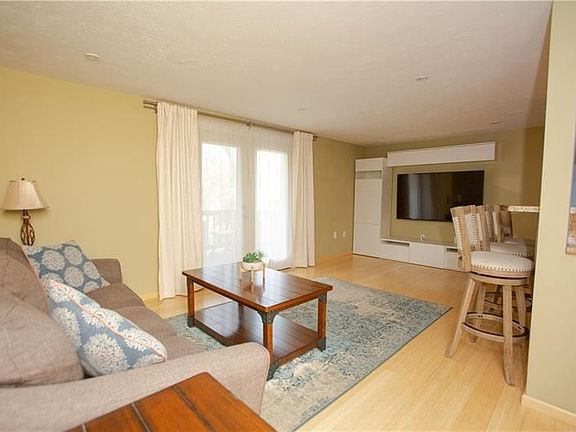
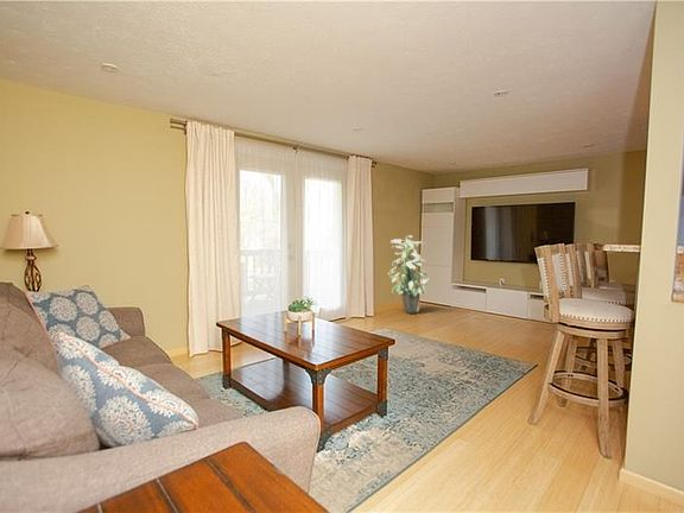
+ indoor plant [387,234,431,315]
